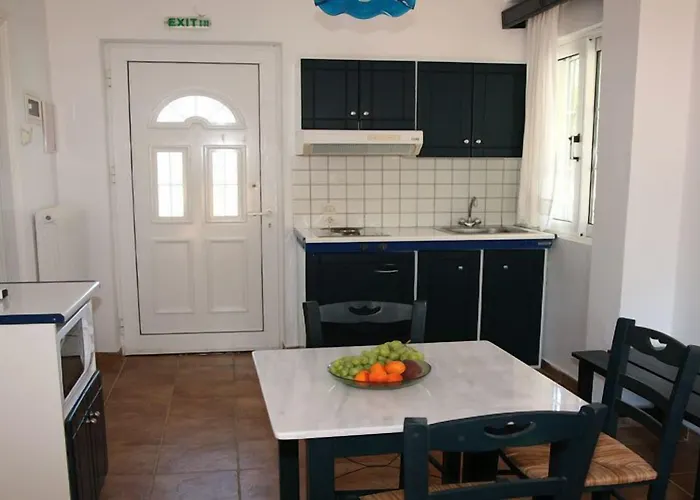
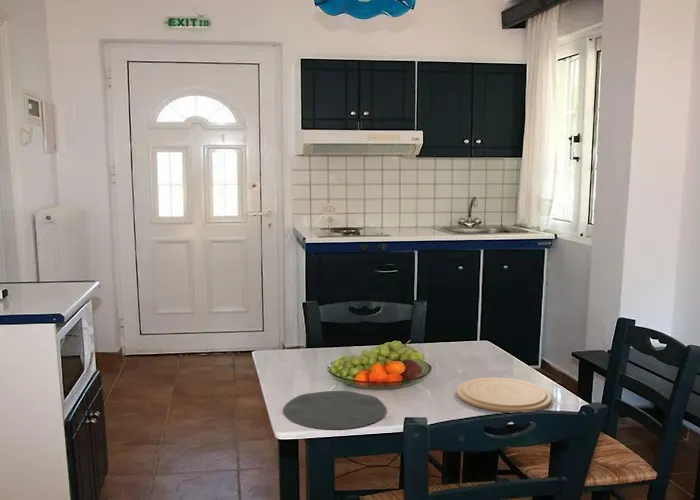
+ plate [282,390,387,430]
+ plate [456,376,553,413]
